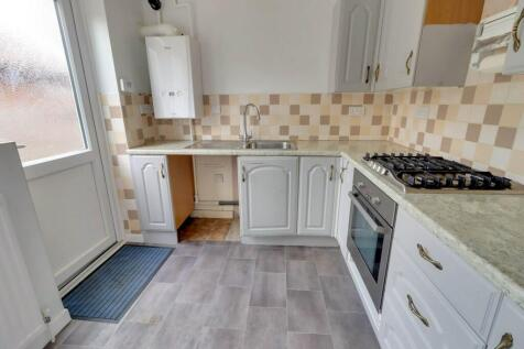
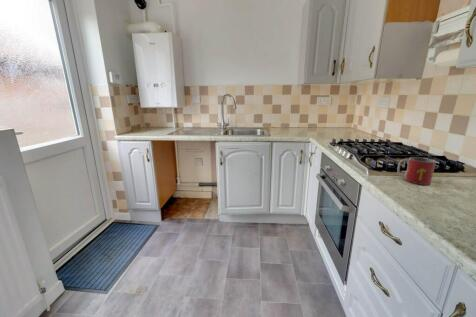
+ mug [396,156,437,186]
